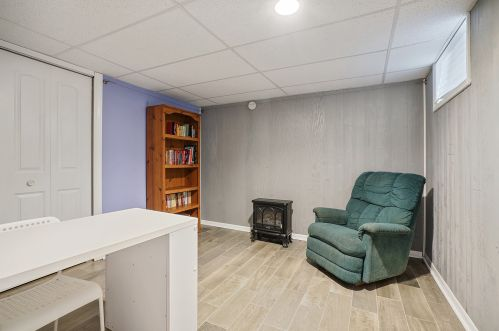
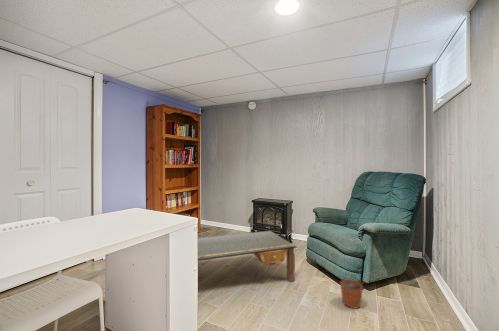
+ coffee table [197,230,298,282]
+ plant pot [339,274,364,310]
